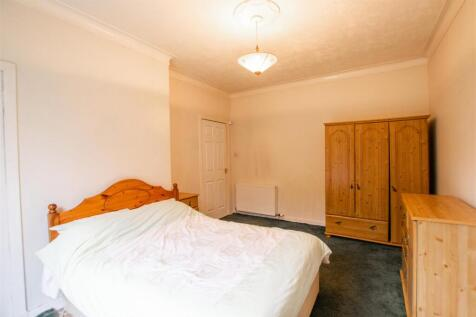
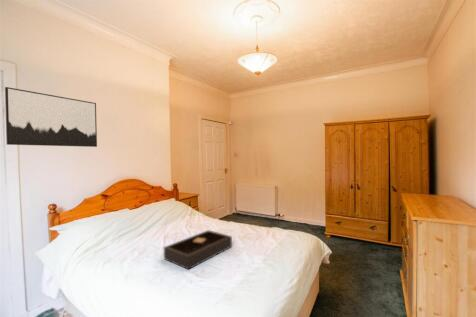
+ wall art [4,86,98,148]
+ tray [163,229,233,271]
